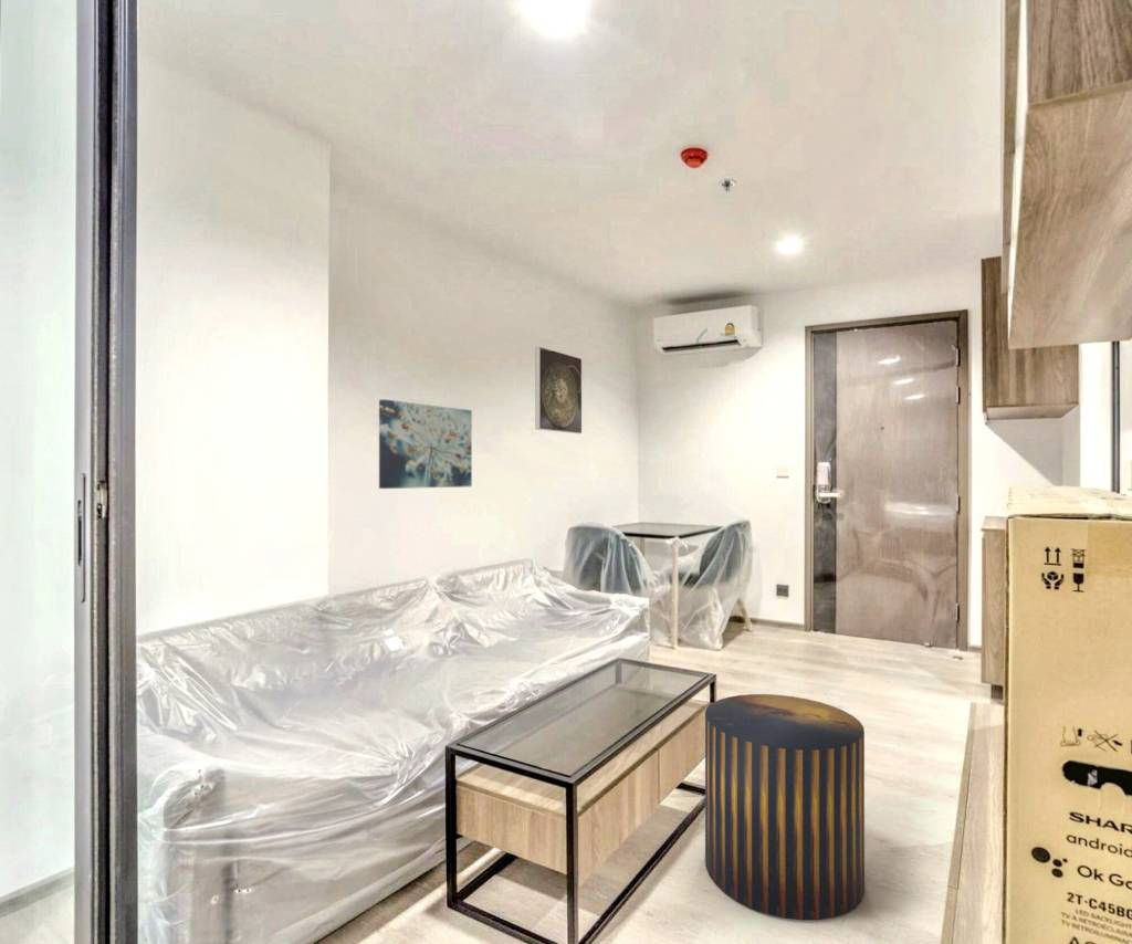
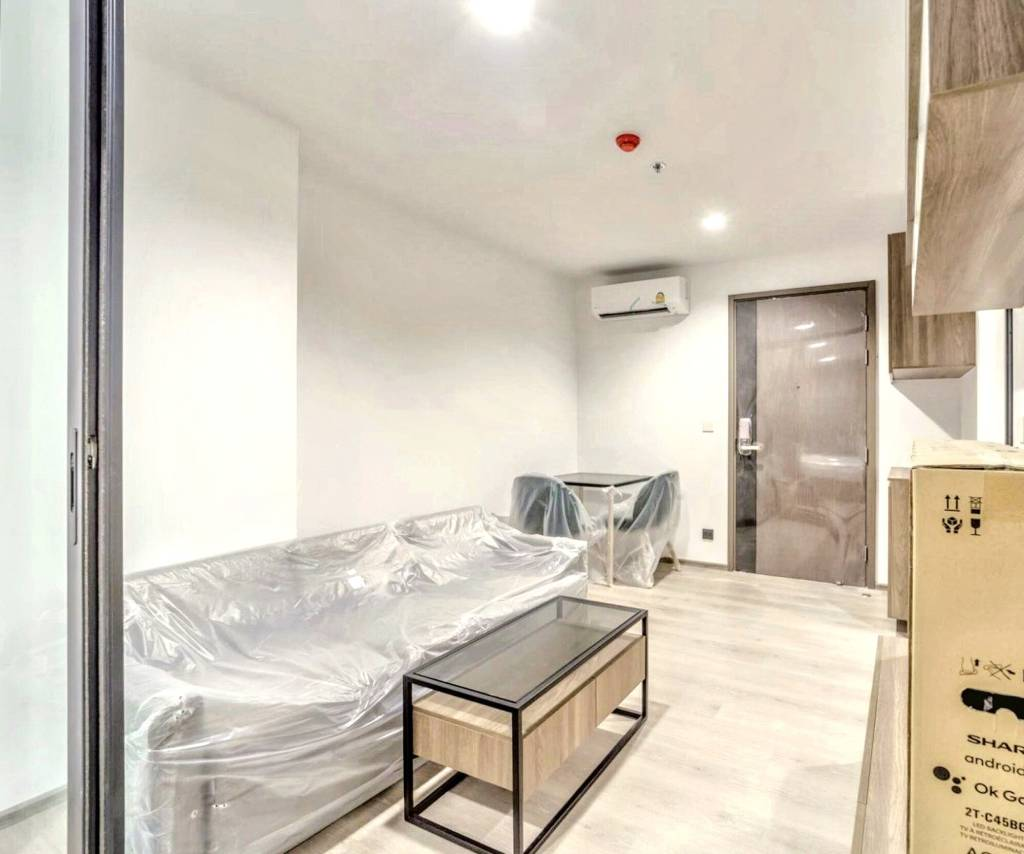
- wall art [378,398,473,490]
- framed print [534,345,583,434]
- stool [704,693,866,921]
